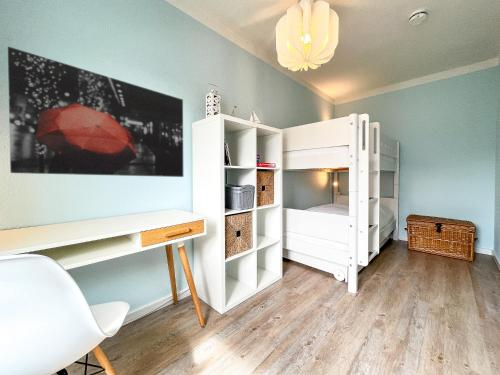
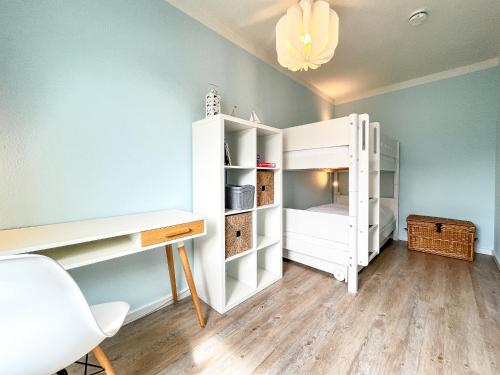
- wall art [7,46,184,178]
